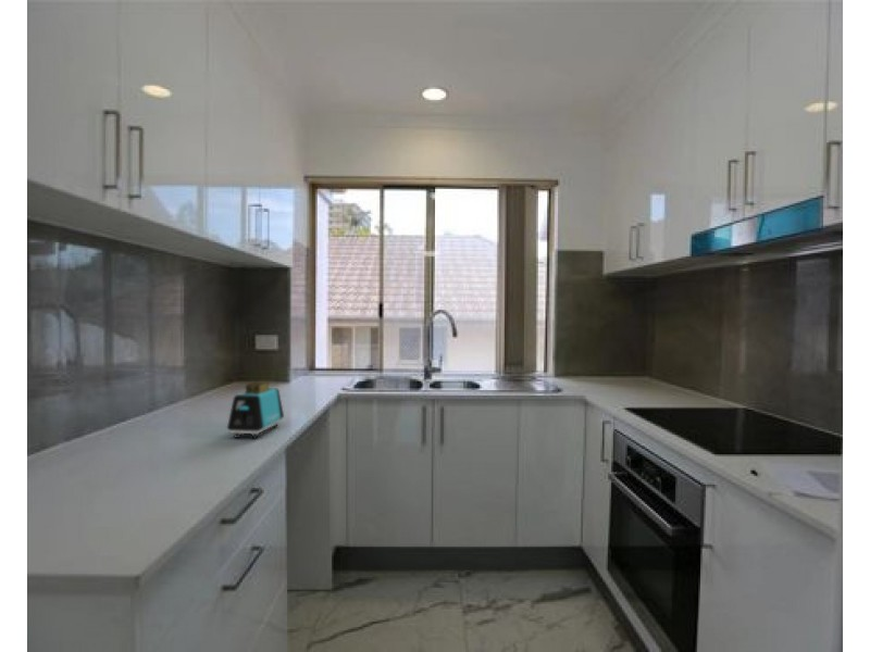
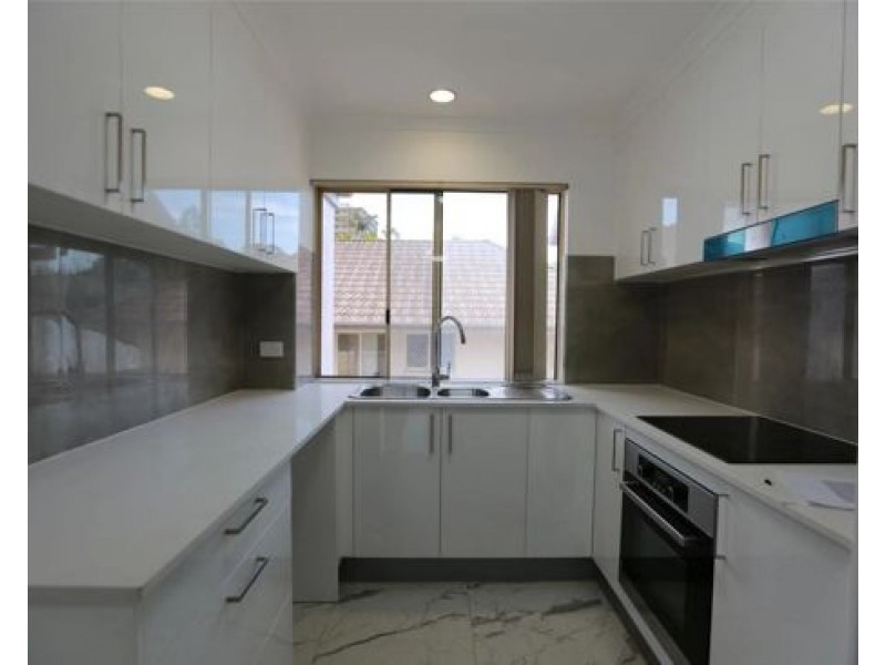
- toaster [226,380,285,439]
